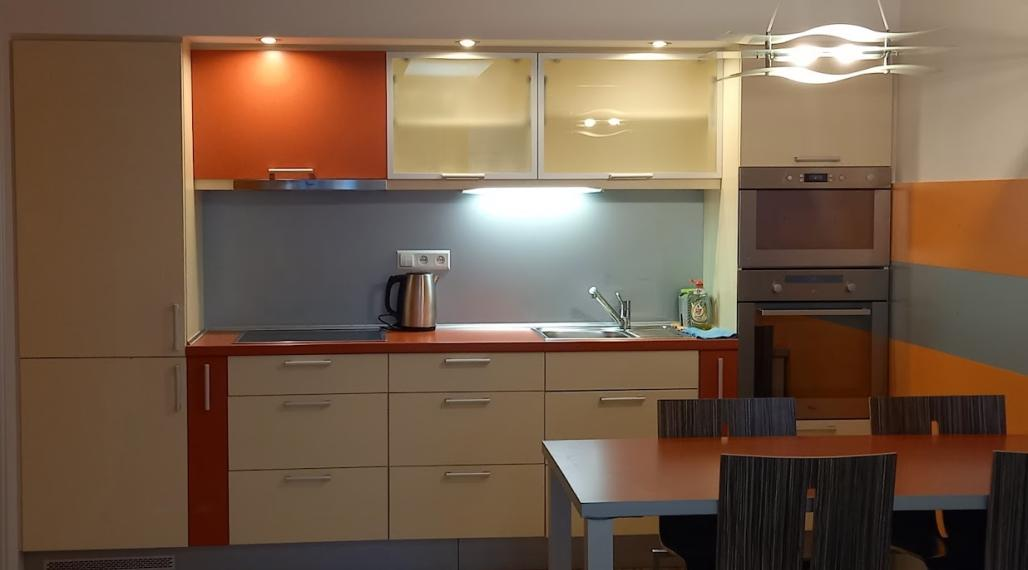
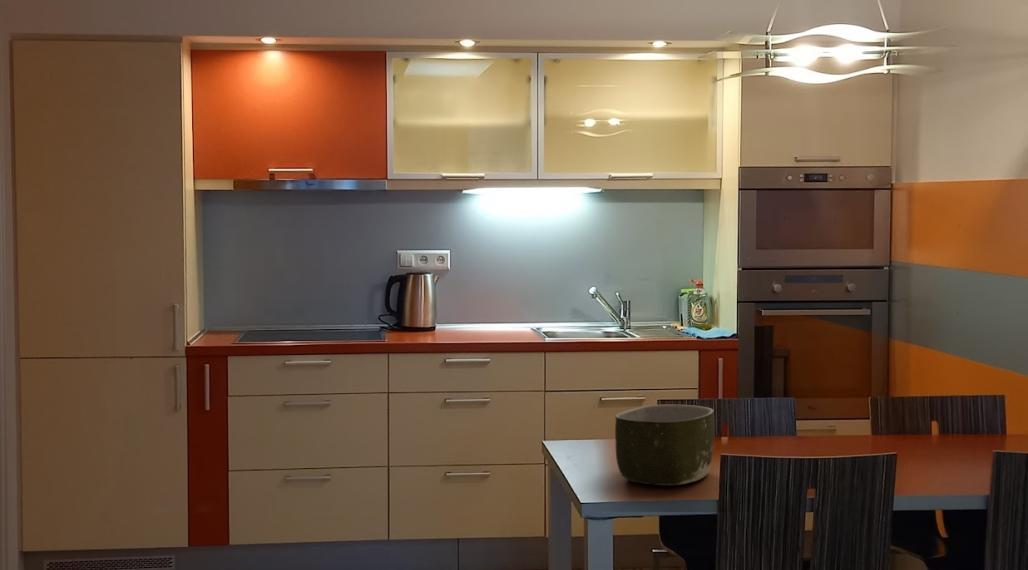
+ bowl [614,404,715,486]
